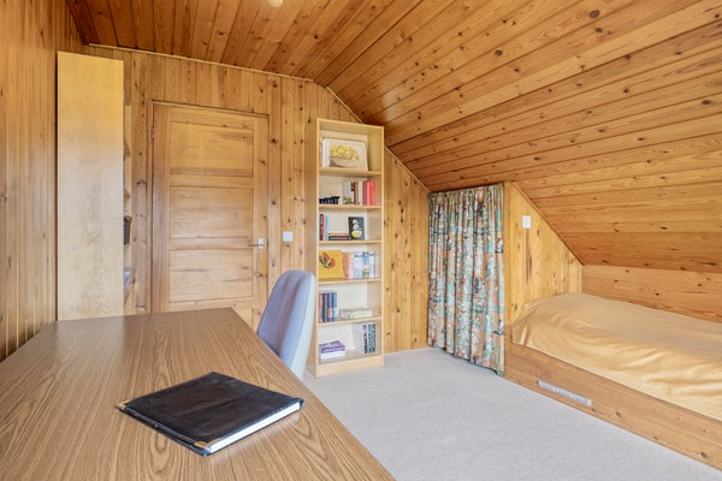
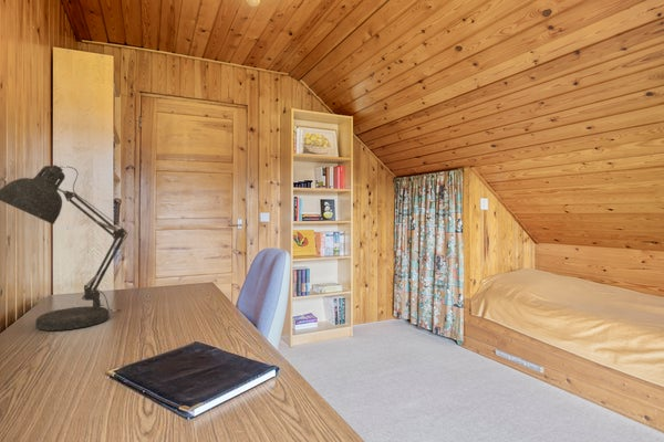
+ desk lamp [0,164,128,332]
